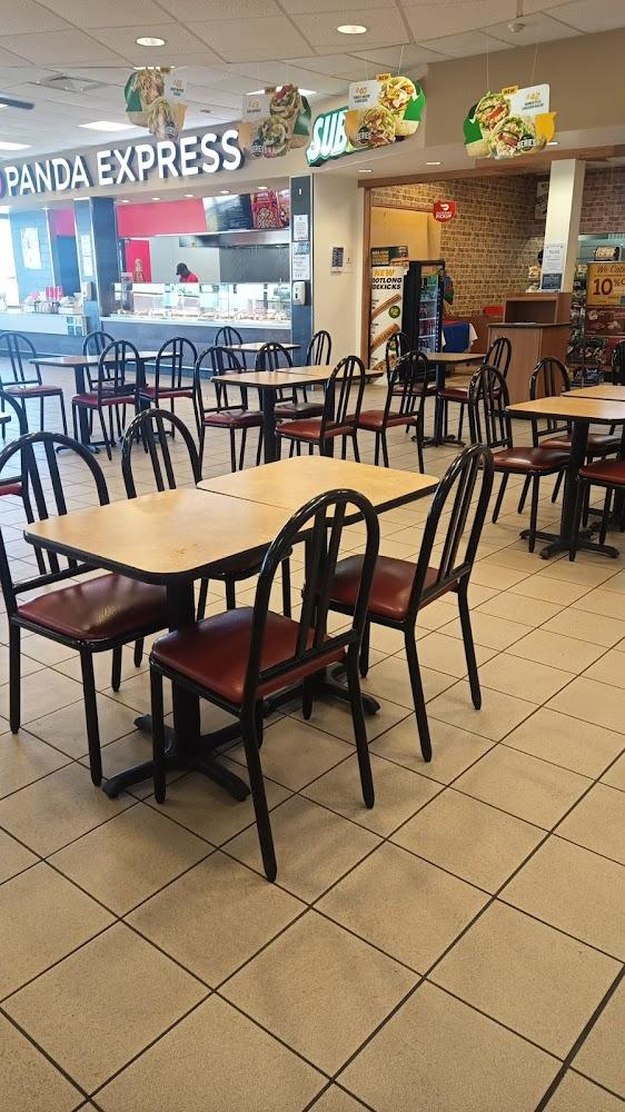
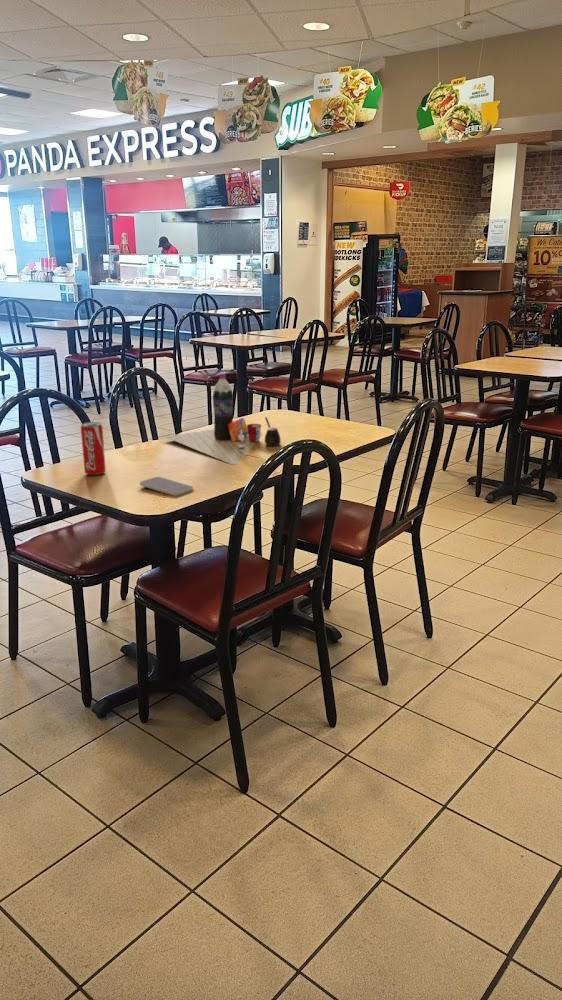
+ smartphone [139,476,194,497]
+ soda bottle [163,372,282,466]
+ beverage can [80,421,107,476]
